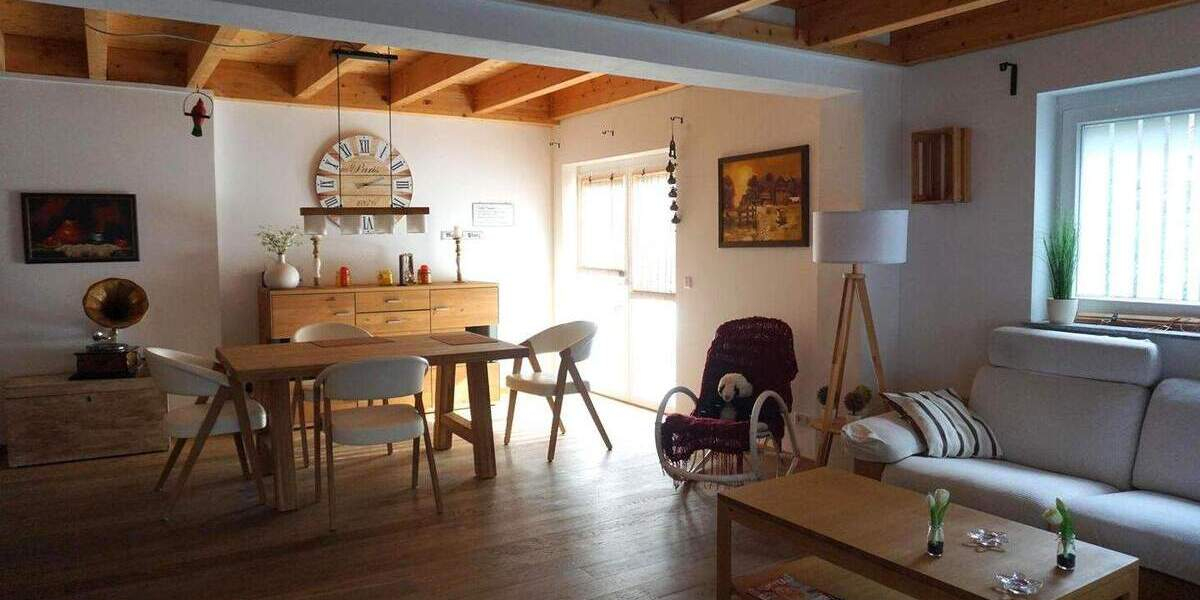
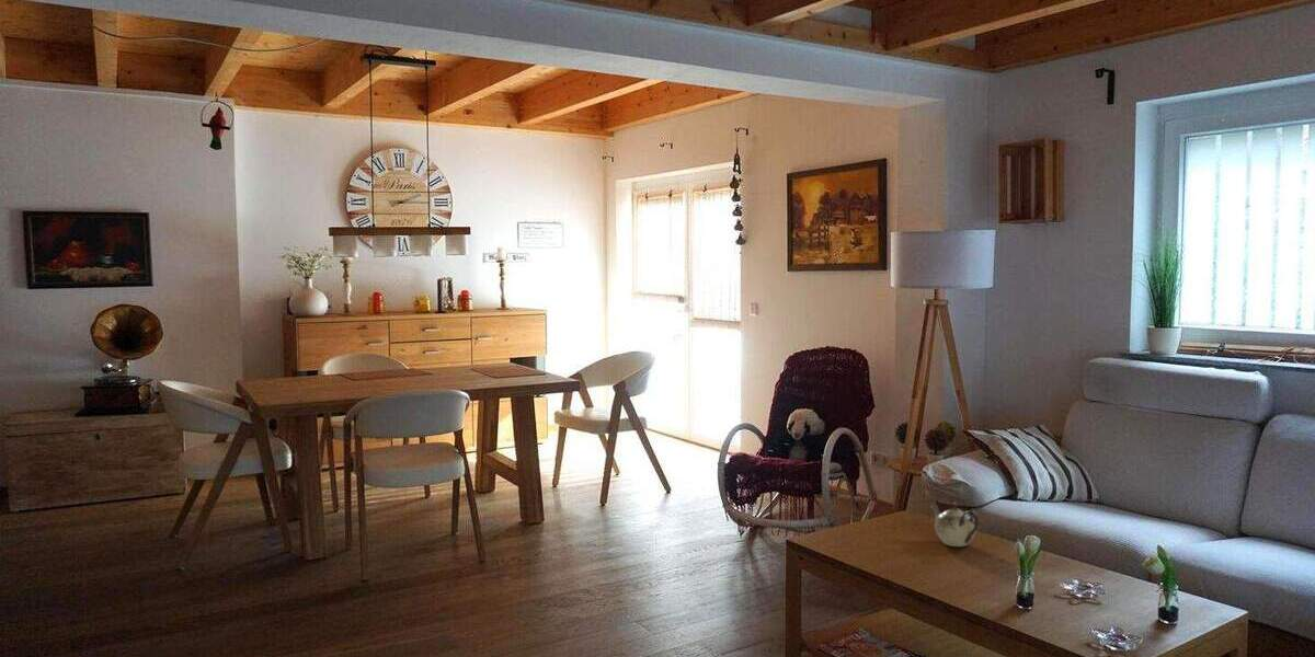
+ teapot [928,502,980,548]
